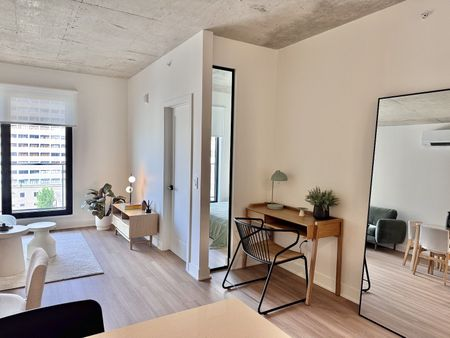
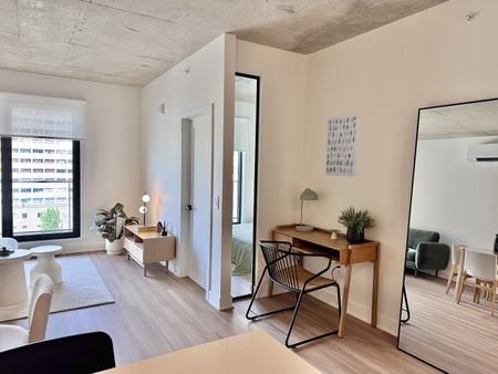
+ wall art [324,114,361,178]
